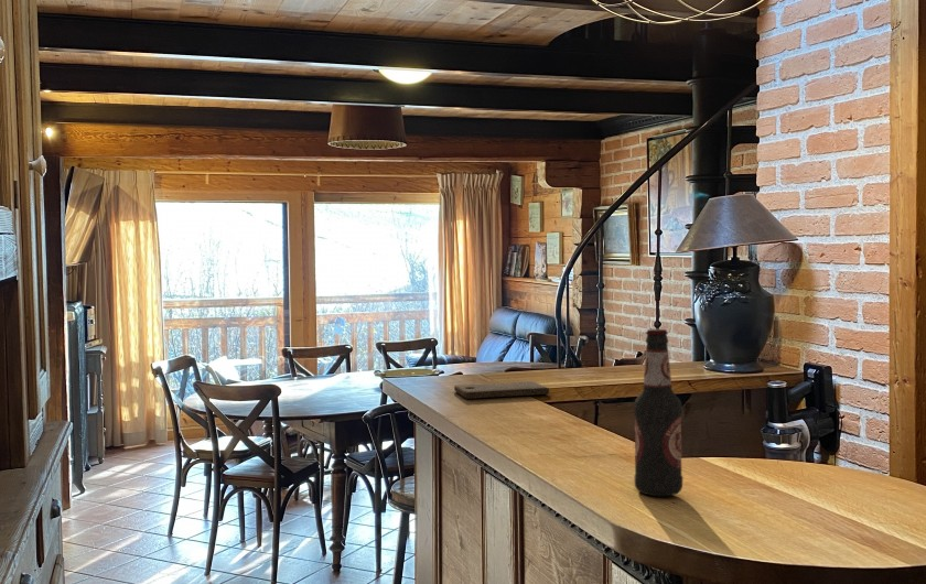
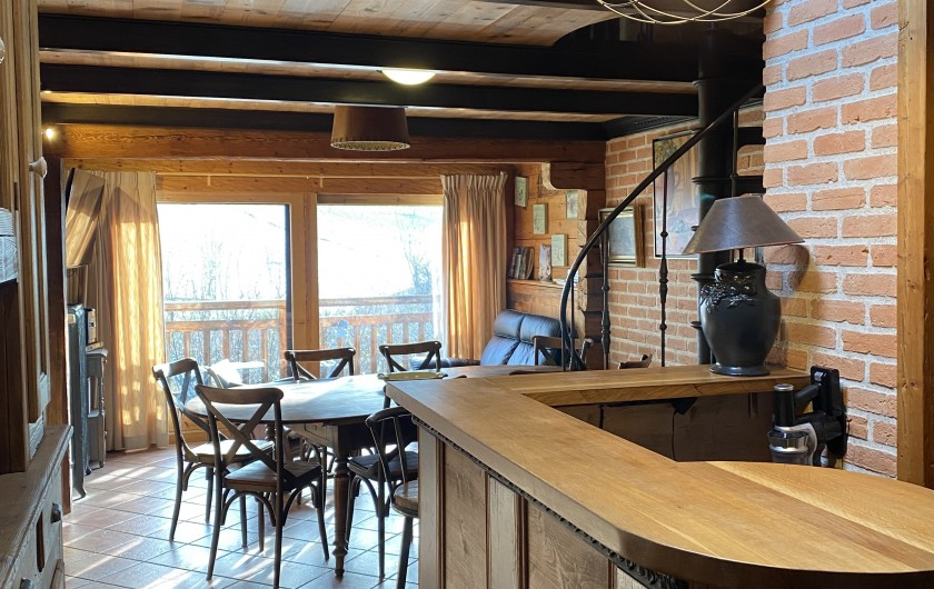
- cutting board [453,380,550,400]
- bottle [633,328,683,497]
